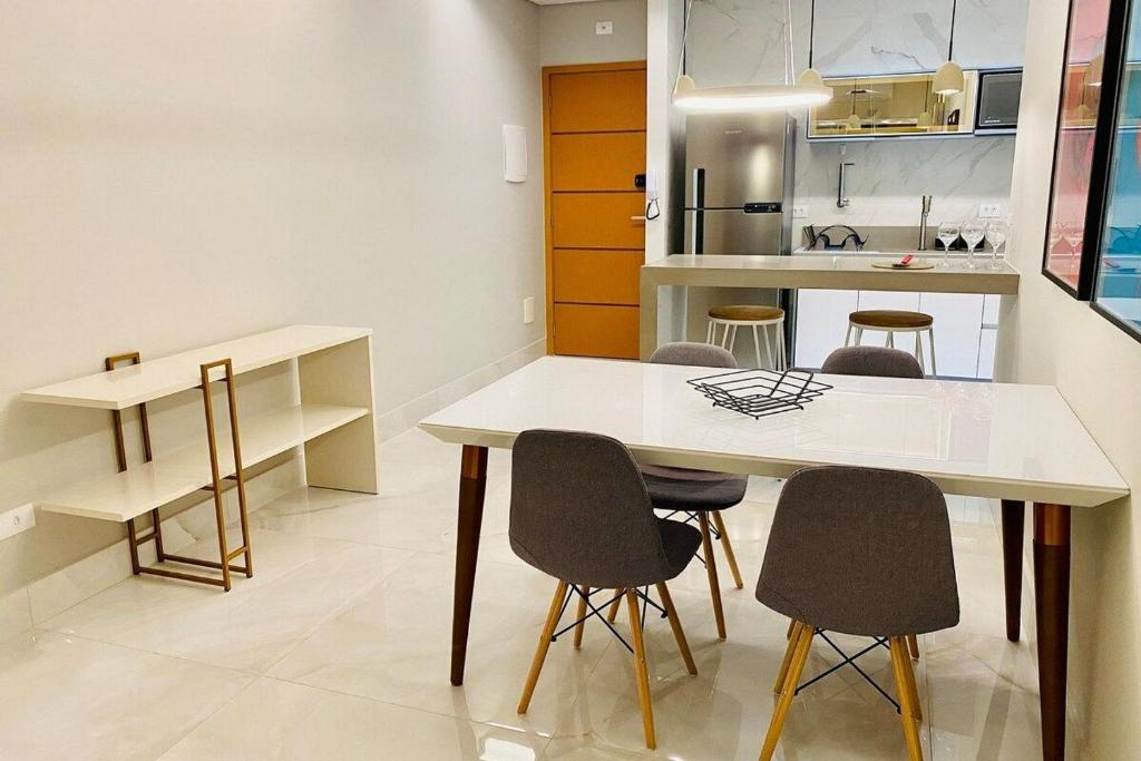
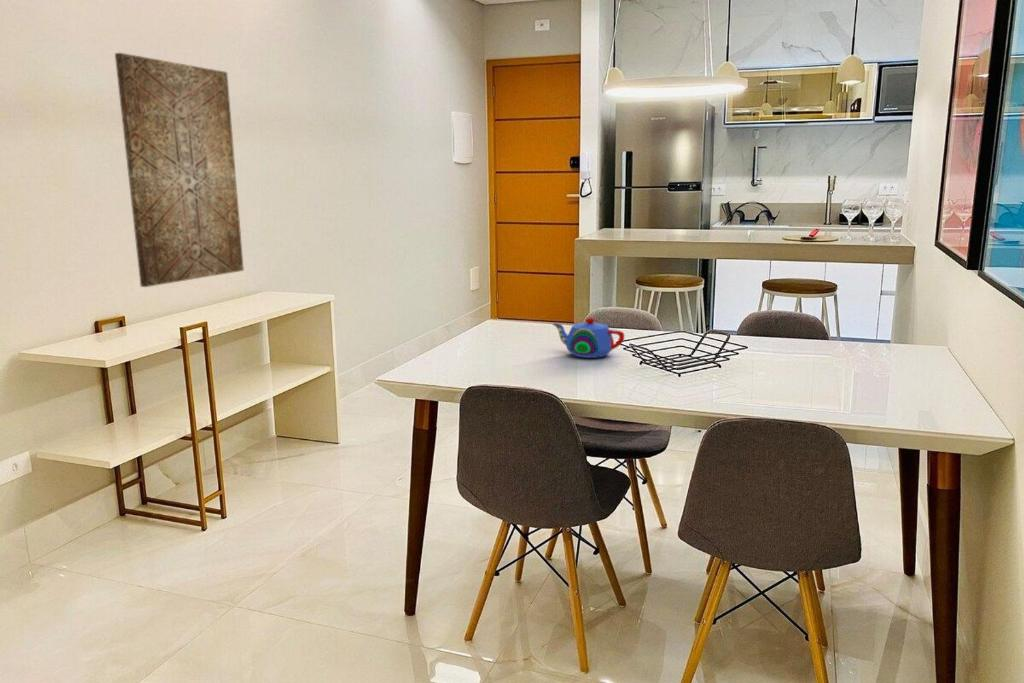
+ wall art [114,52,245,288]
+ teapot [551,317,625,359]
